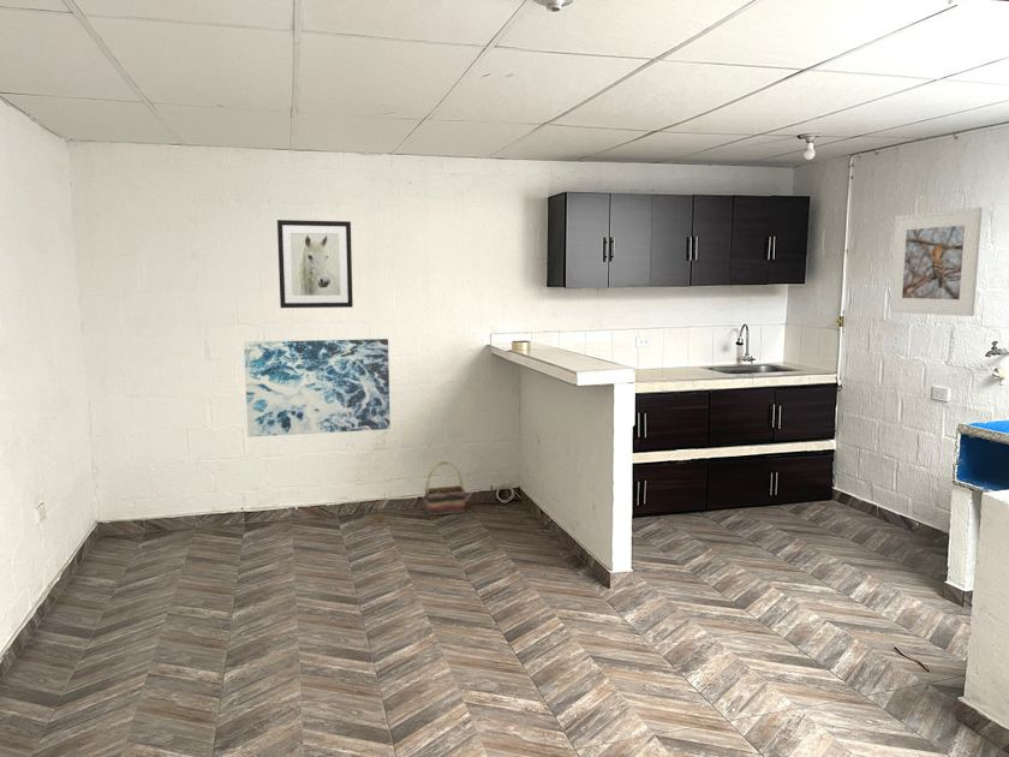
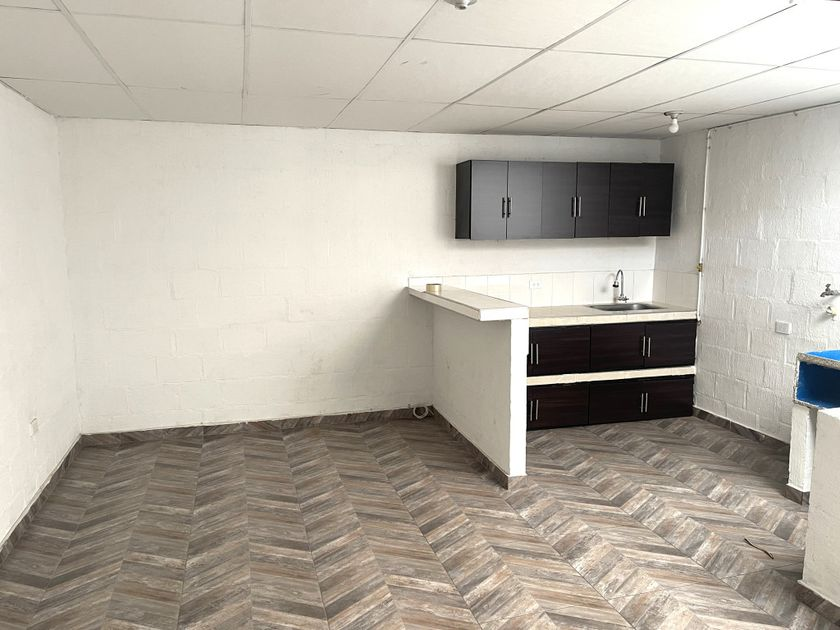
- basket [423,460,466,517]
- wall art [243,338,392,437]
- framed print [889,207,984,317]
- wall art [276,219,354,309]
